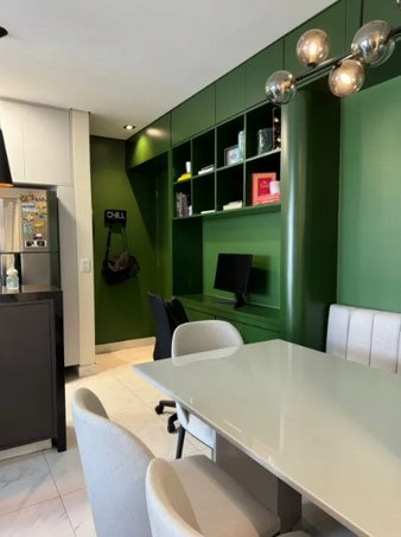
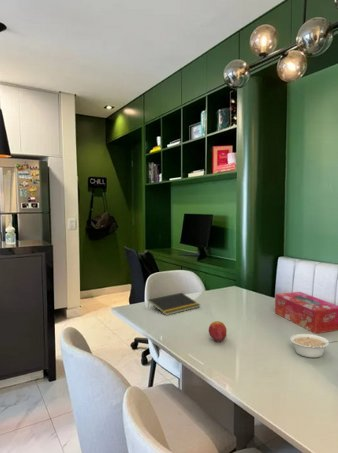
+ fruit [208,320,228,343]
+ legume [289,333,338,359]
+ tissue box [274,291,338,334]
+ notepad [147,292,201,316]
